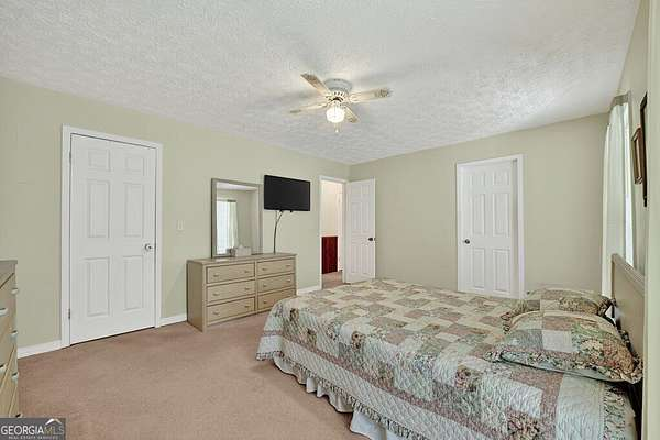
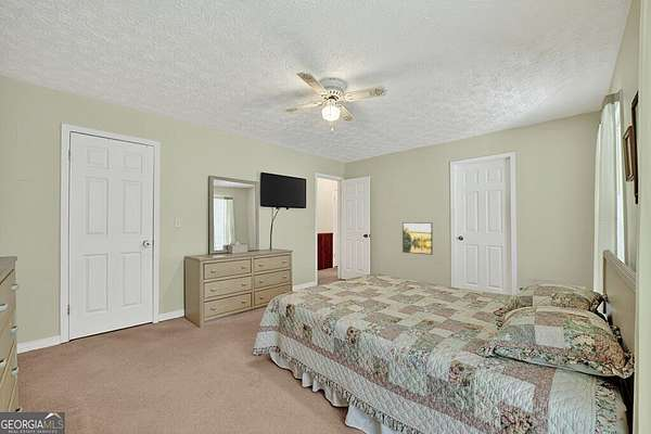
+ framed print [401,221,434,256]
